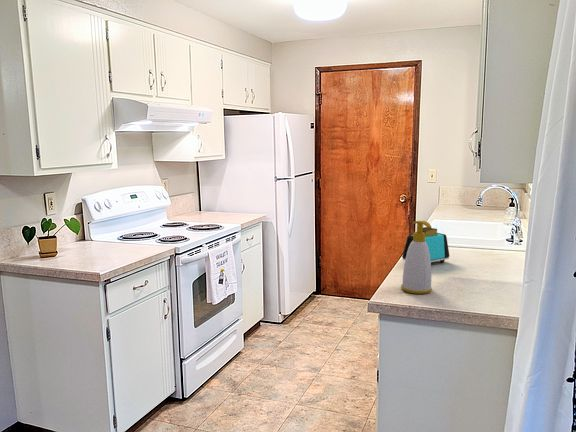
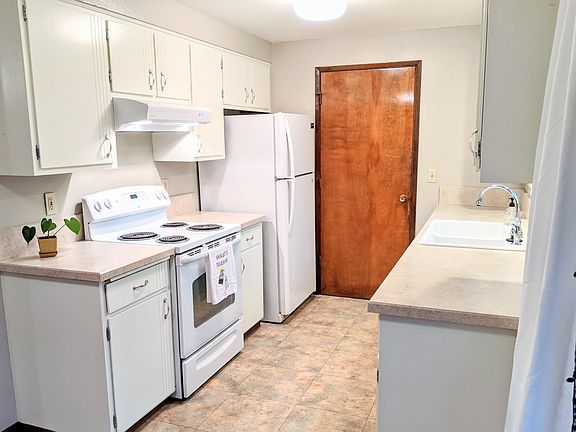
- toaster [401,226,450,264]
- soap bottle [400,220,433,295]
